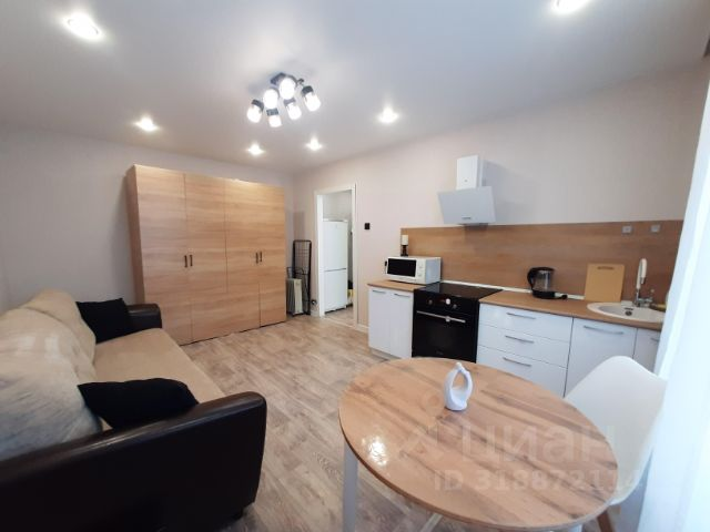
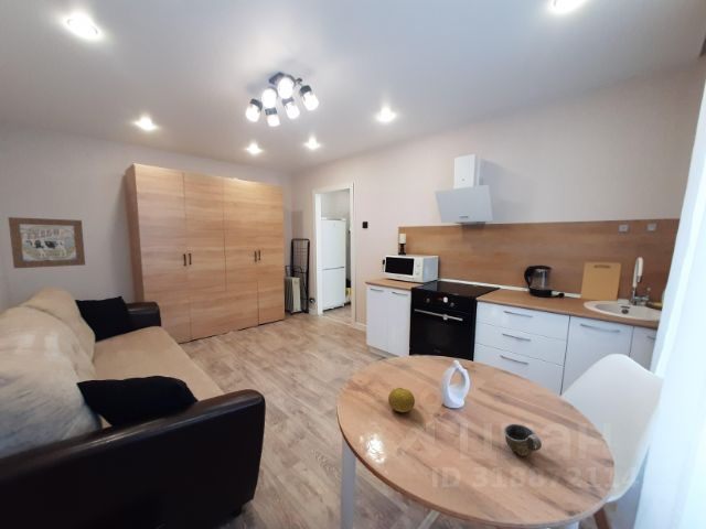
+ cup [503,423,543,457]
+ wall art [7,216,86,269]
+ fruit [387,387,416,413]
